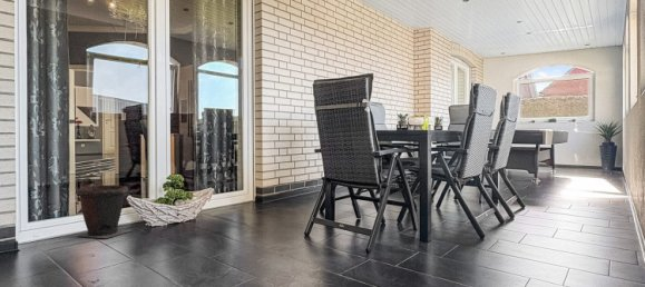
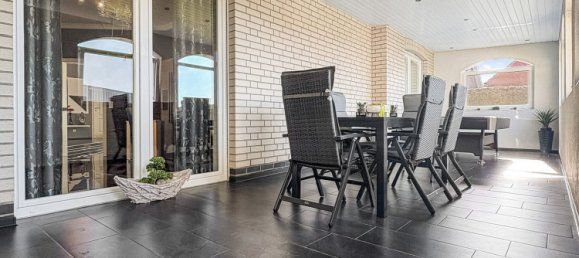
- planter pot [76,184,133,239]
